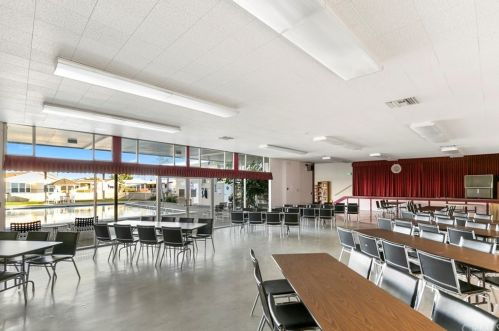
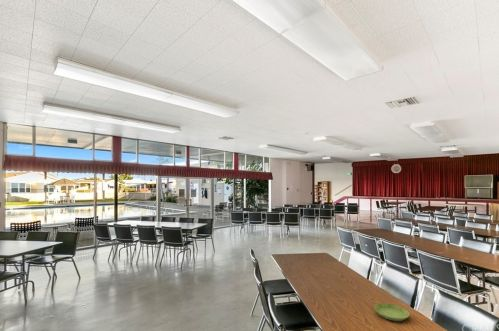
+ saucer [373,302,410,322]
